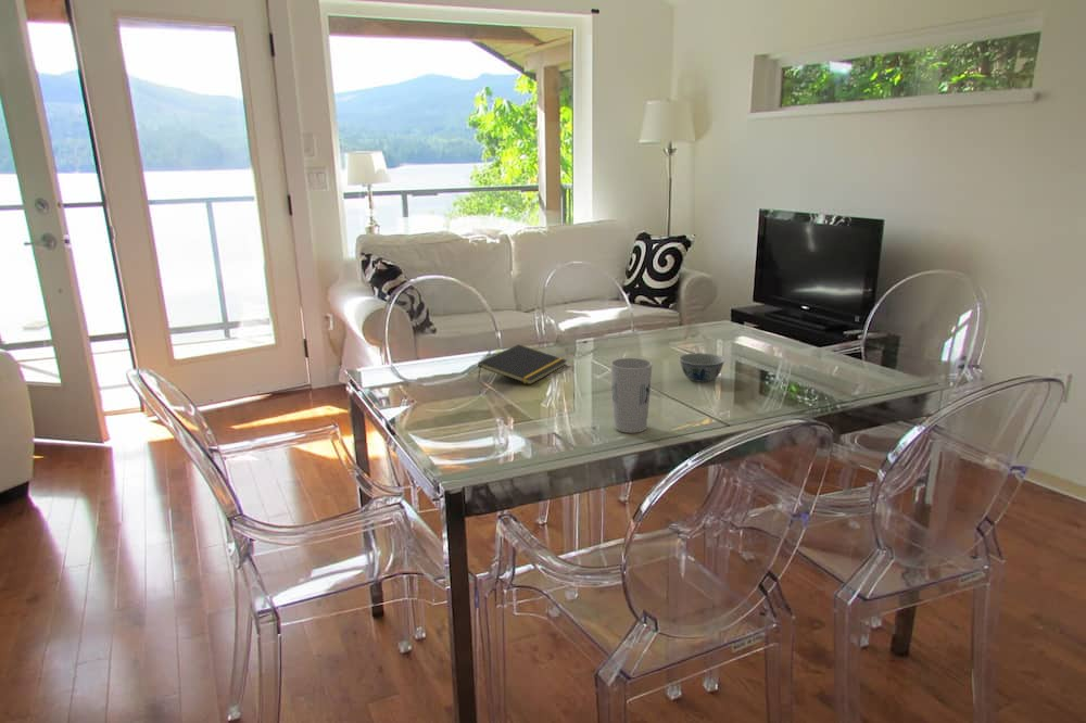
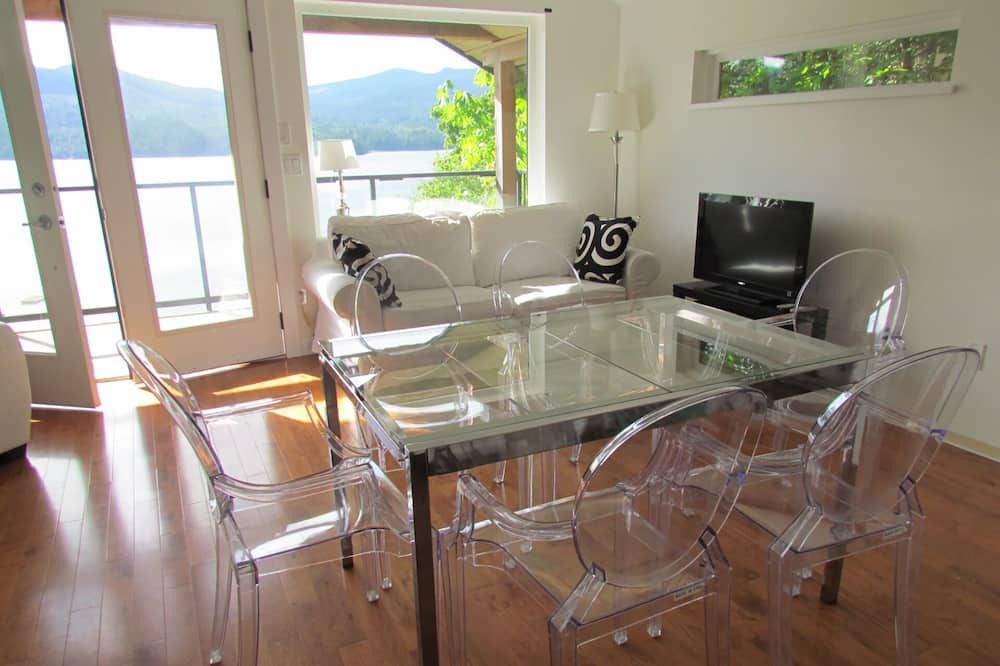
- notepad [477,343,568,385]
- bowl [678,352,727,383]
- cup [609,357,654,434]
